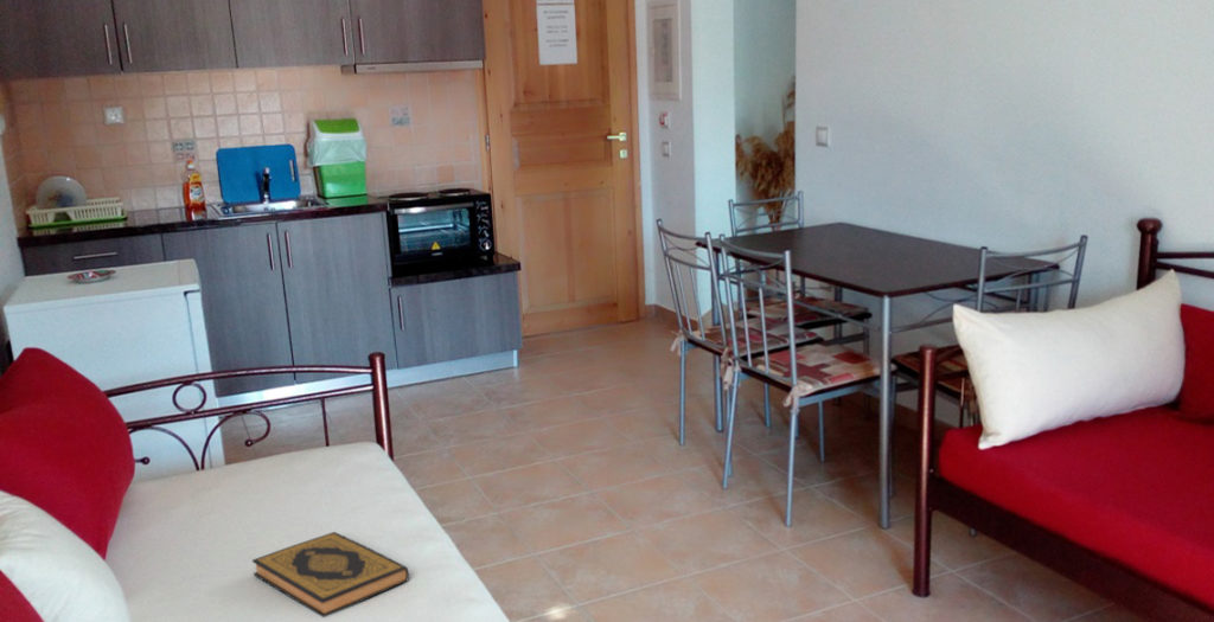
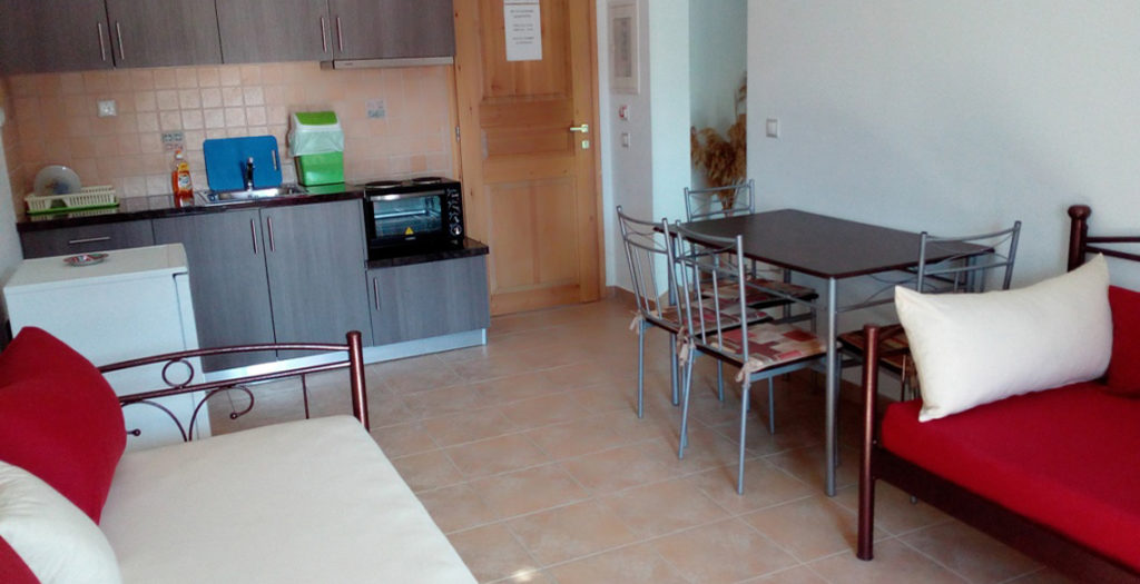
- hardback book [251,531,410,618]
